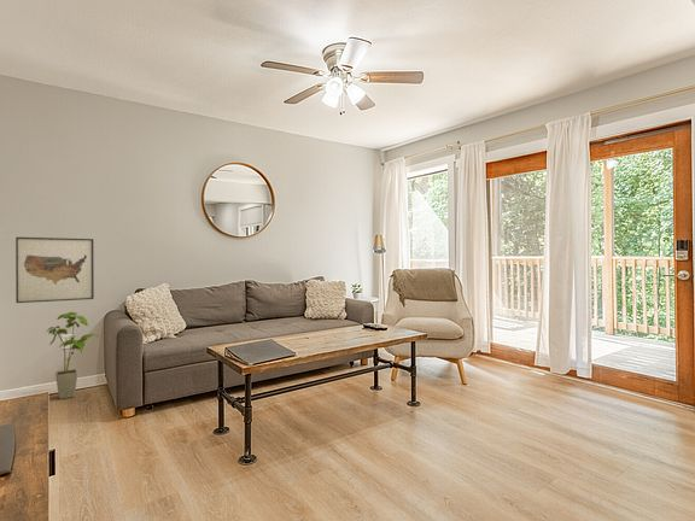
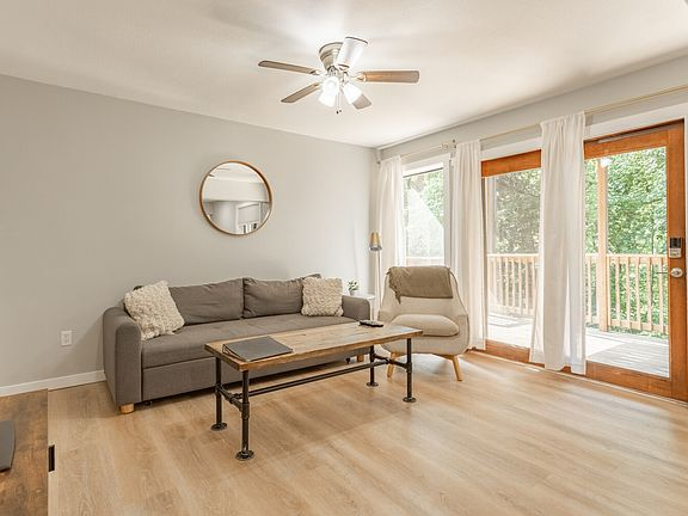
- wall art [14,236,95,304]
- house plant [45,311,99,400]
